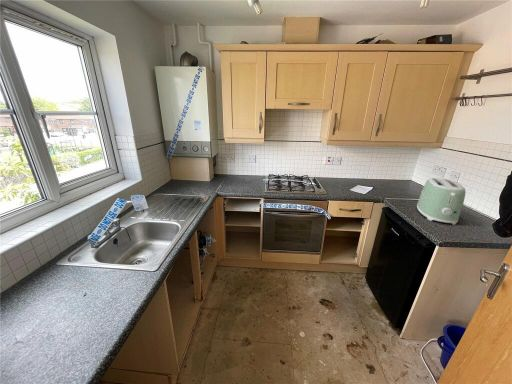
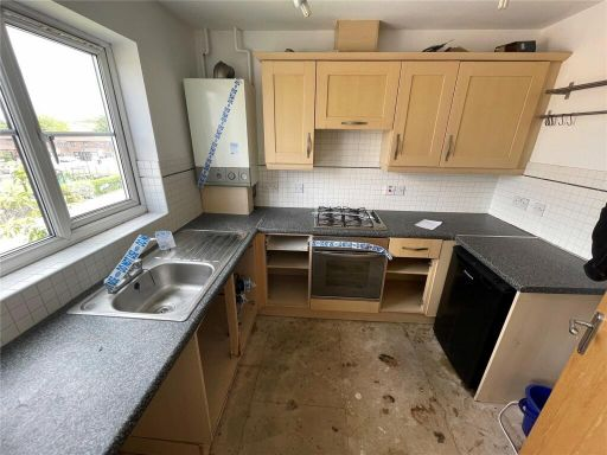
- toaster [416,177,467,226]
